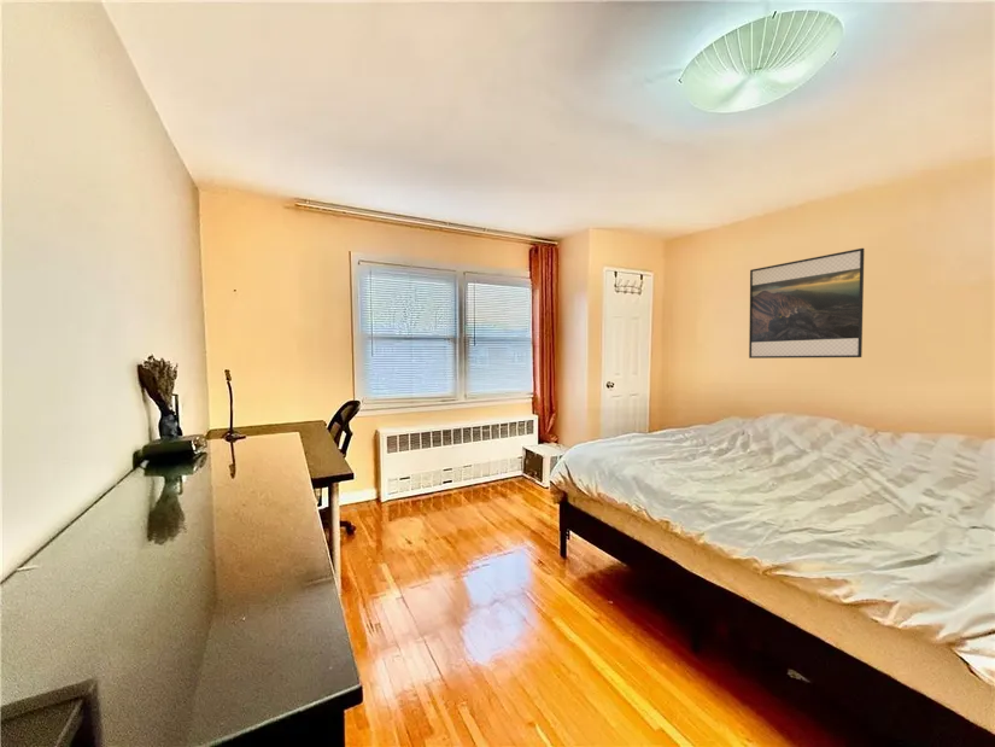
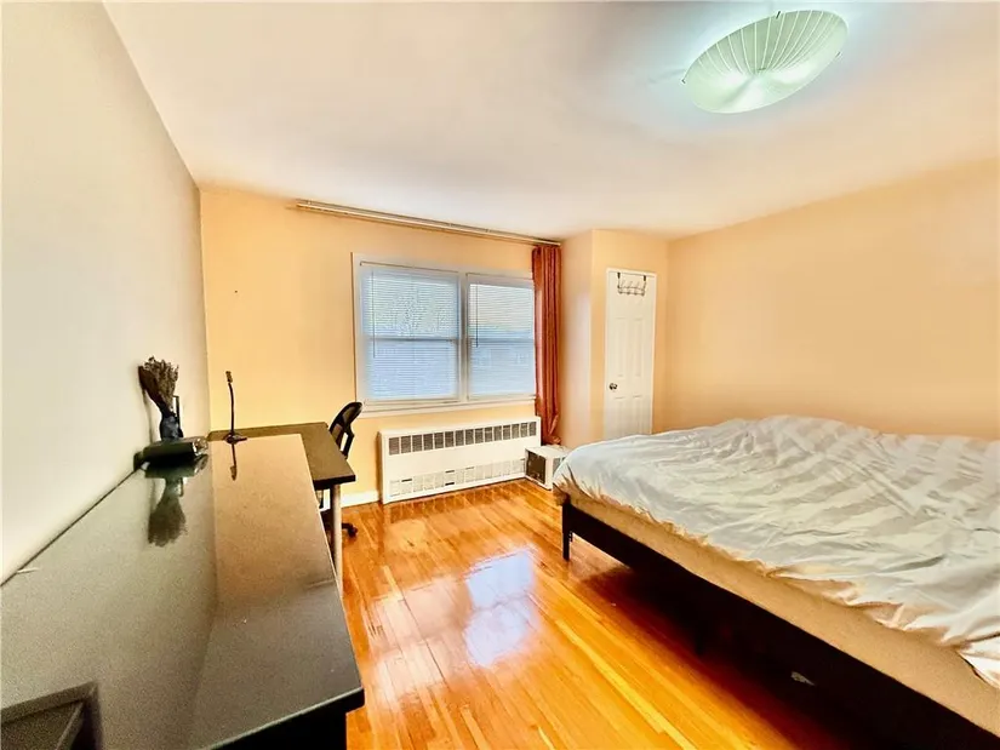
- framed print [748,247,865,360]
